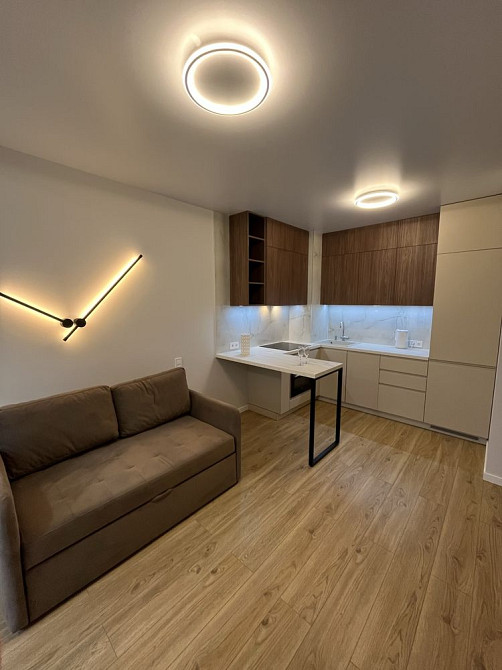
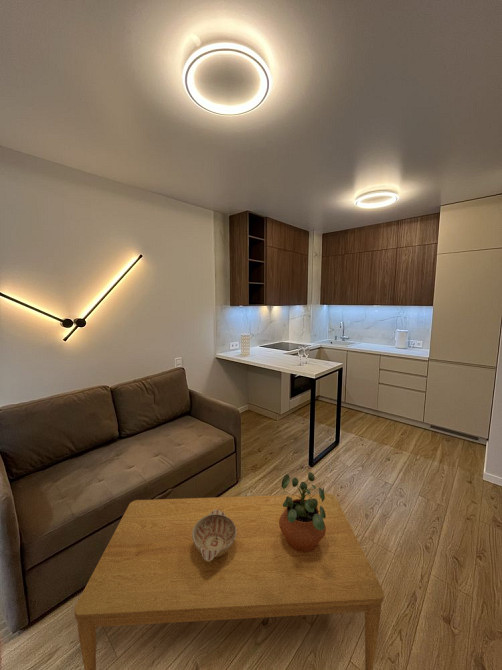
+ coffee table [73,493,385,670]
+ potted plant [279,471,326,552]
+ decorative bowl [192,509,237,562]
